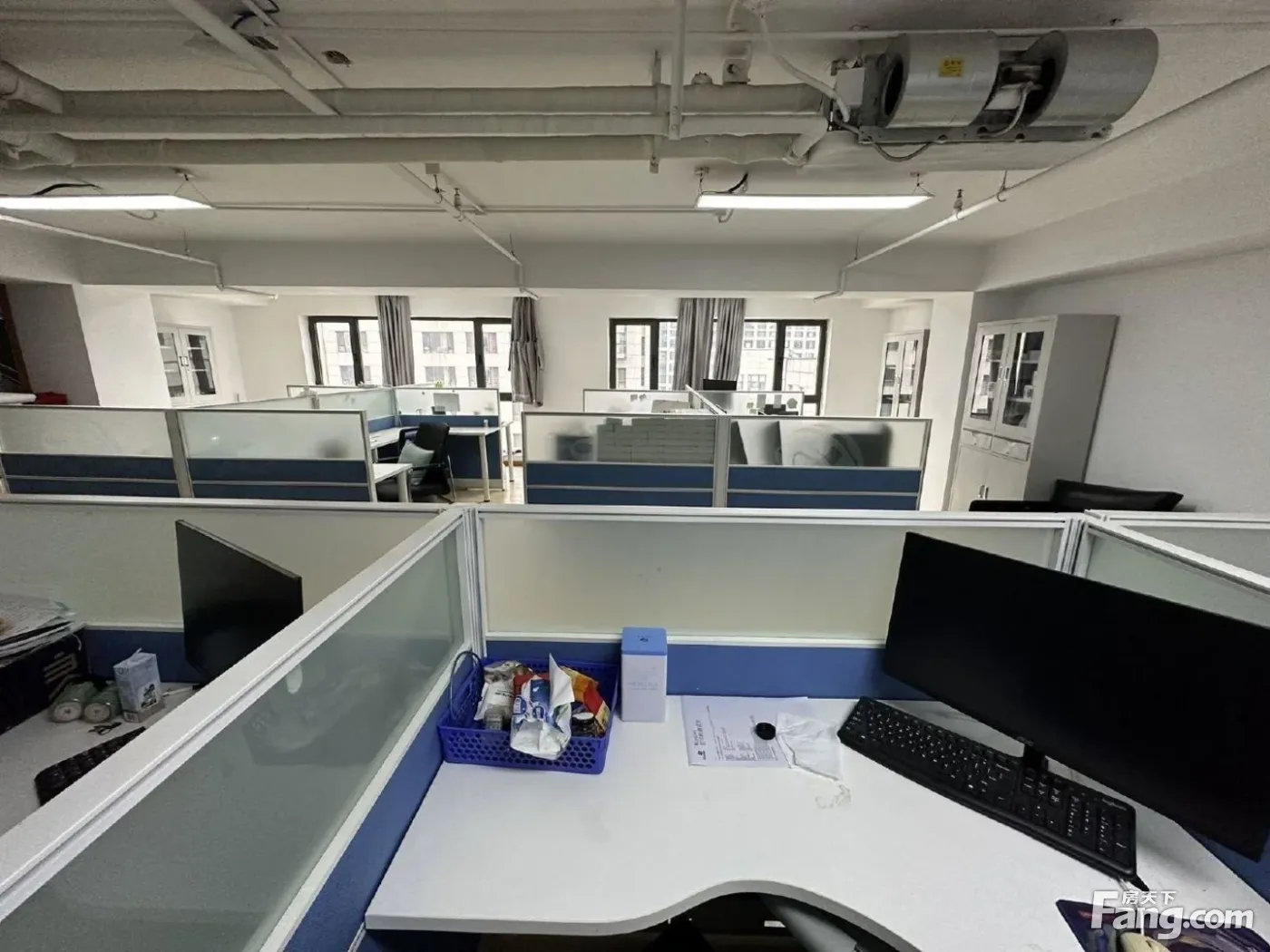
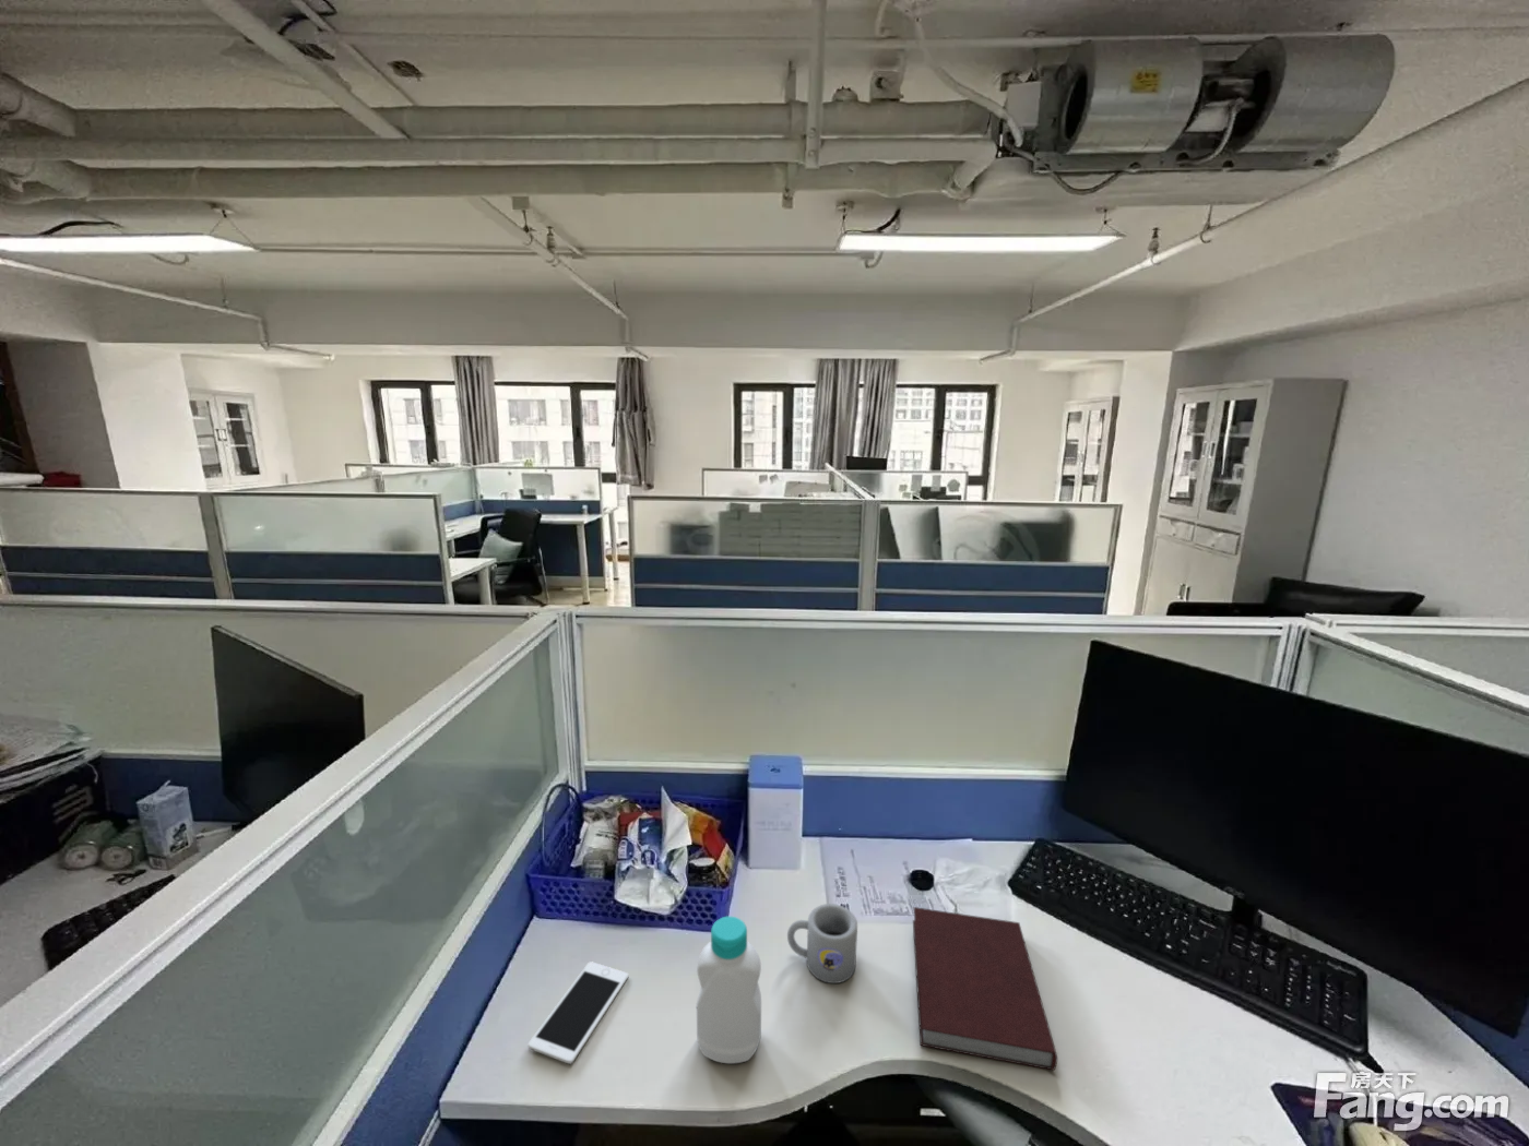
+ bottle [696,916,762,1064]
+ mug [786,903,858,985]
+ cell phone [527,961,630,1065]
+ notebook [911,906,1058,1071]
